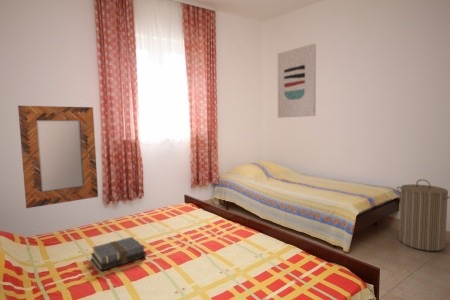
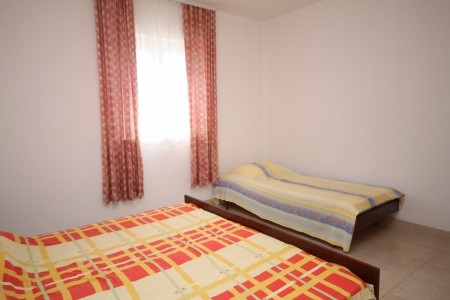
- wall art [277,42,317,119]
- home mirror [17,105,99,209]
- book [90,236,147,272]
- laundry hamper [396,178,450,252]
